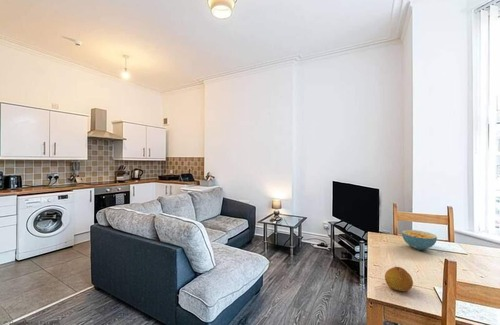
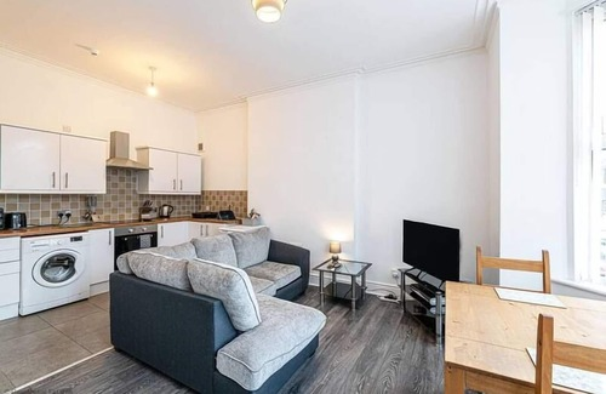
- fruit [384,266,414,292]
- cereal bowl [401,229,438,251]
